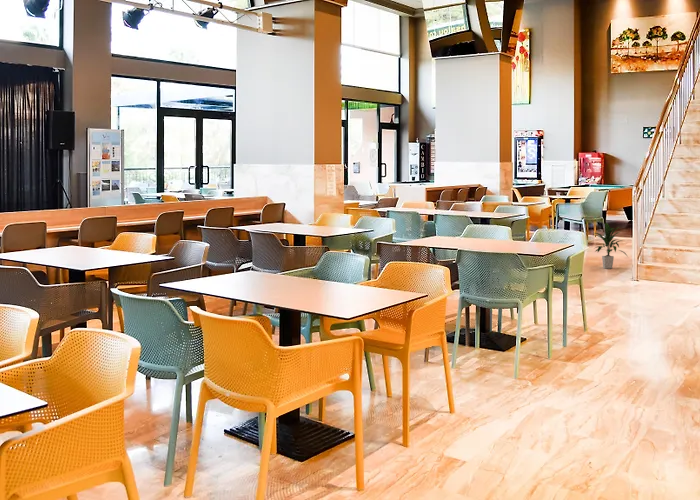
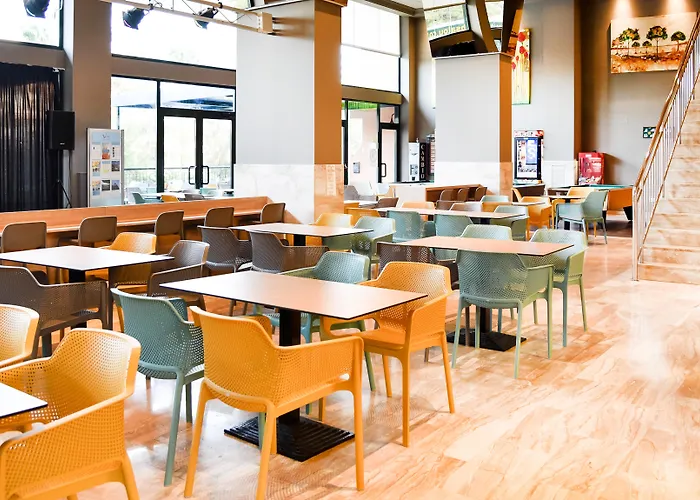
- indoor plant [593,222,629,270]
